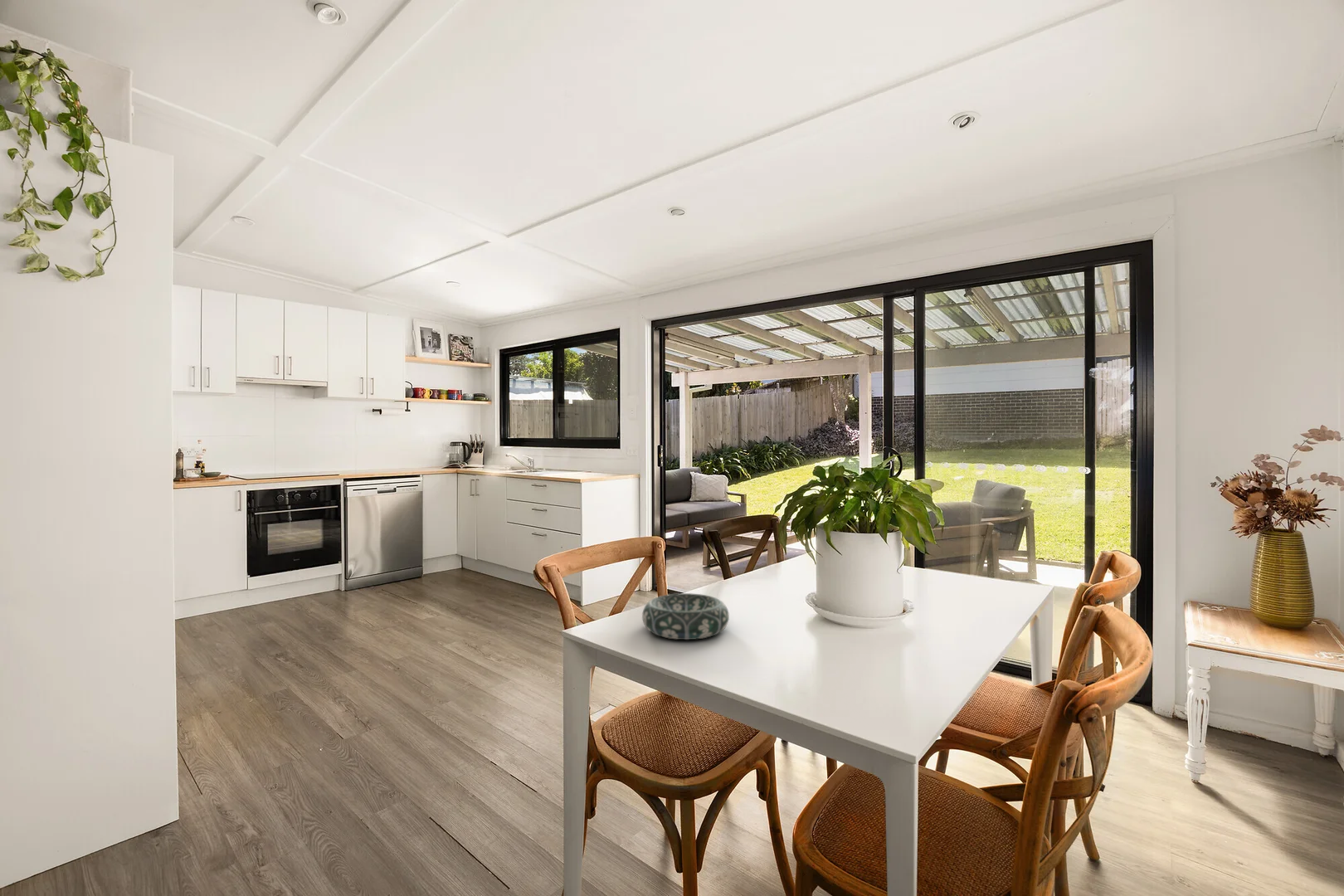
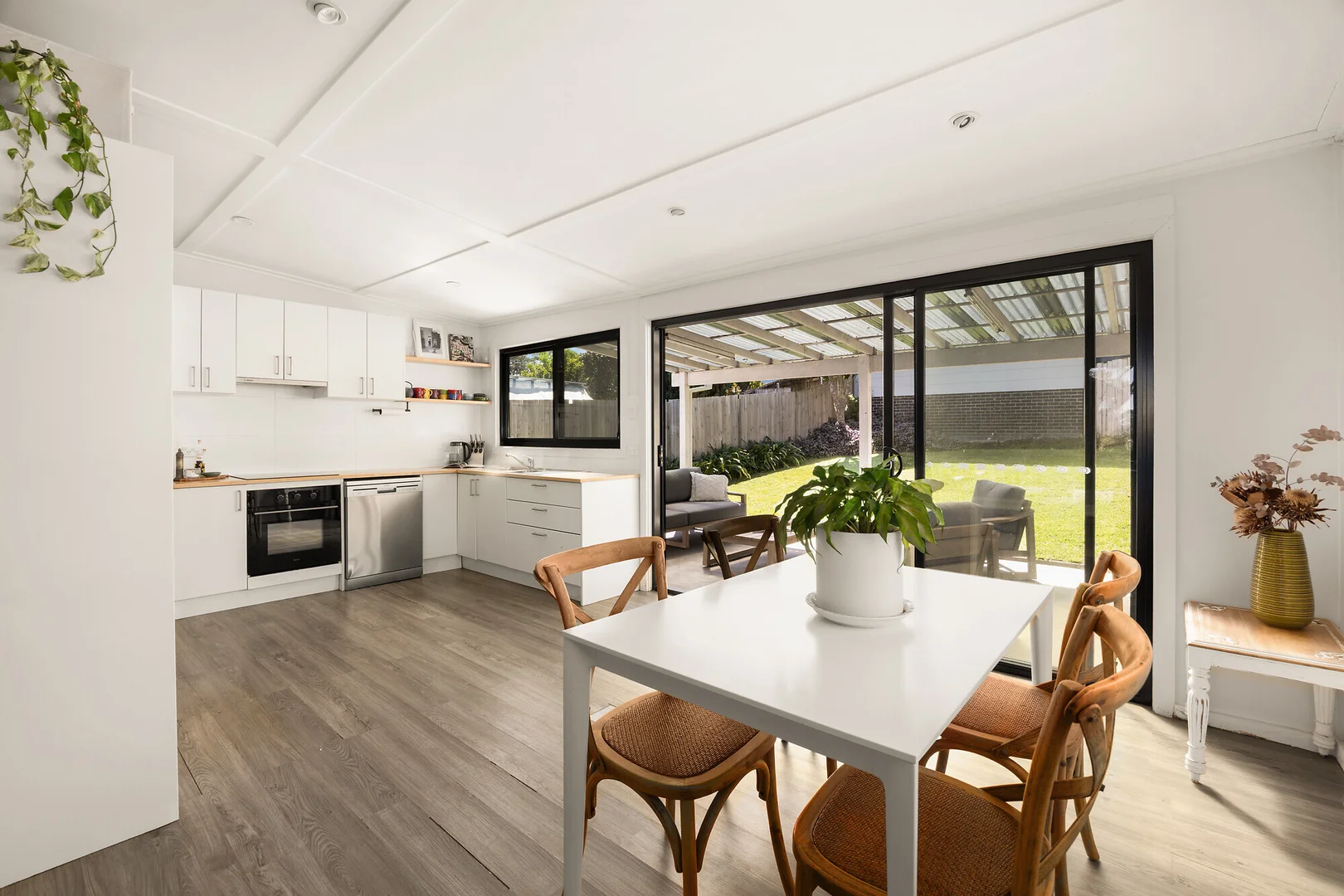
- decorative bowl [641,592,730,640]
